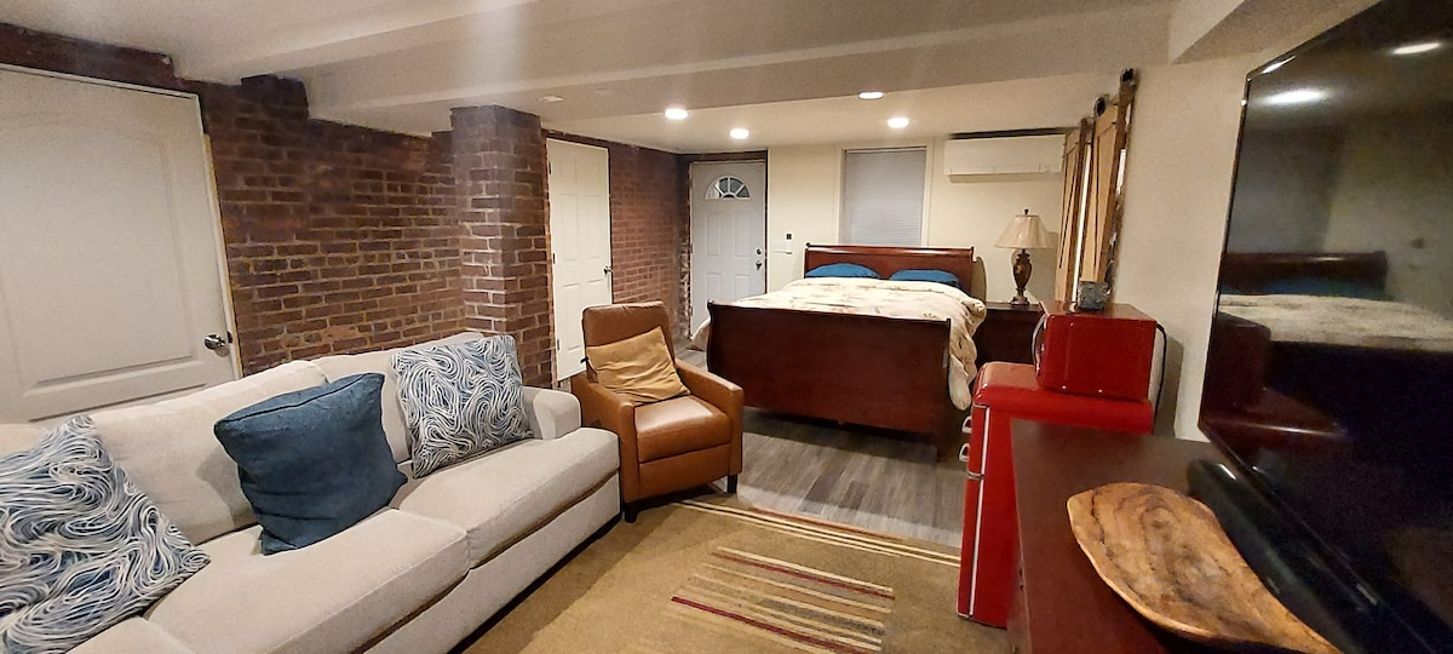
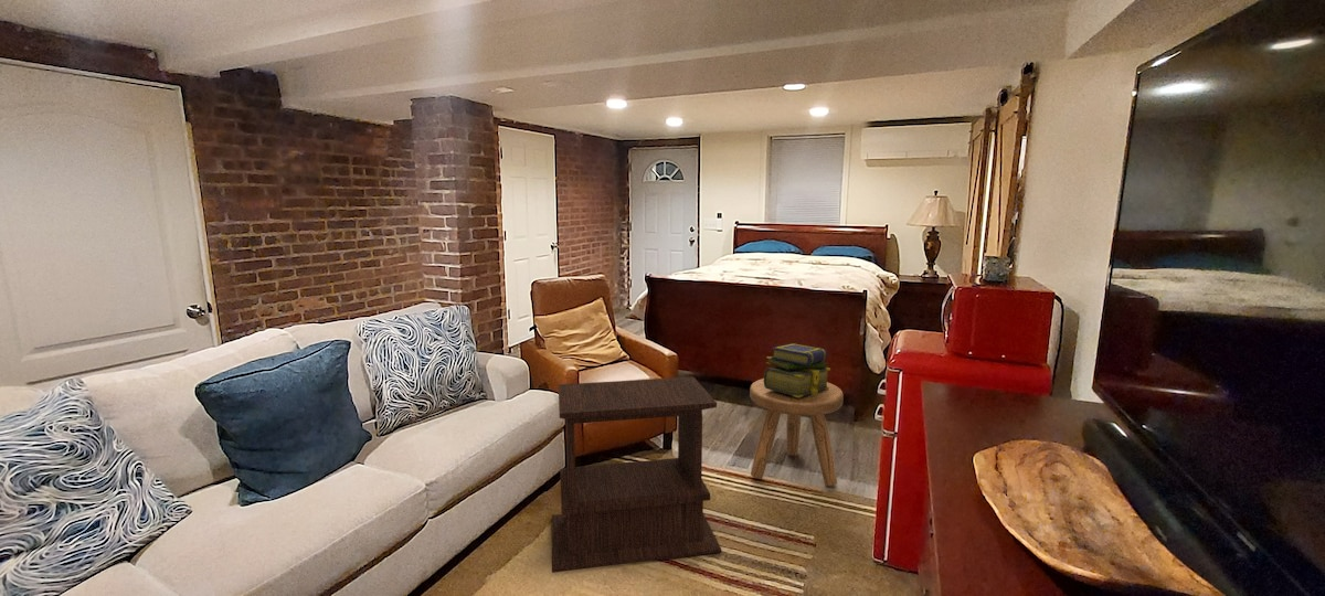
+ stool [749,377,845,487]
+ stack of books [763,343,831,397]
+ side table [551,375,722,574]
